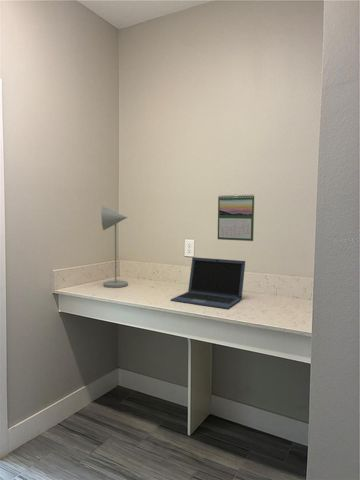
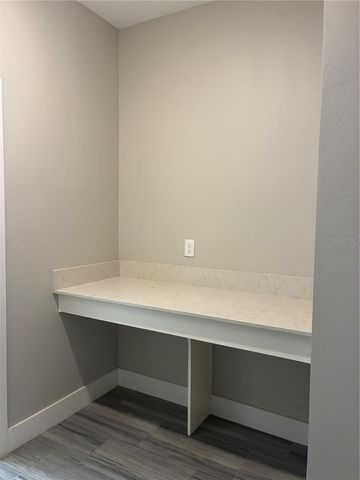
- calendar [217,193,255,242]
- desk lamp [100,205,129,289]
- laptop [170,256,246,310]
